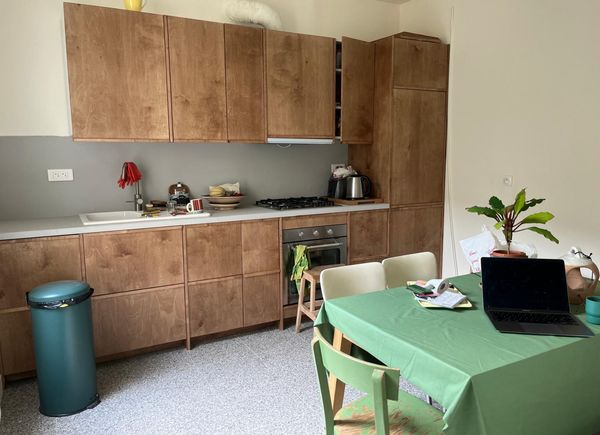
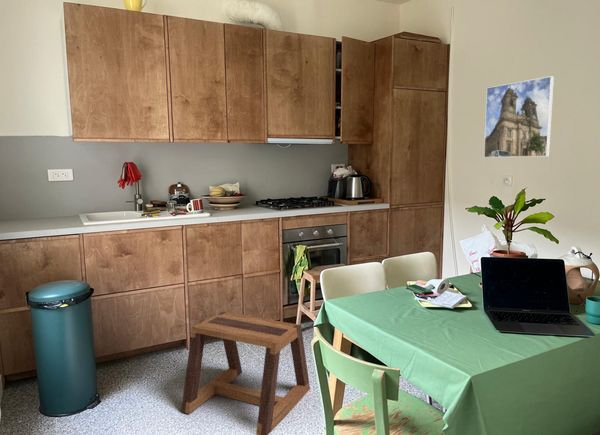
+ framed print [483,75,555,158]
+ stool [180,311,311,435]
